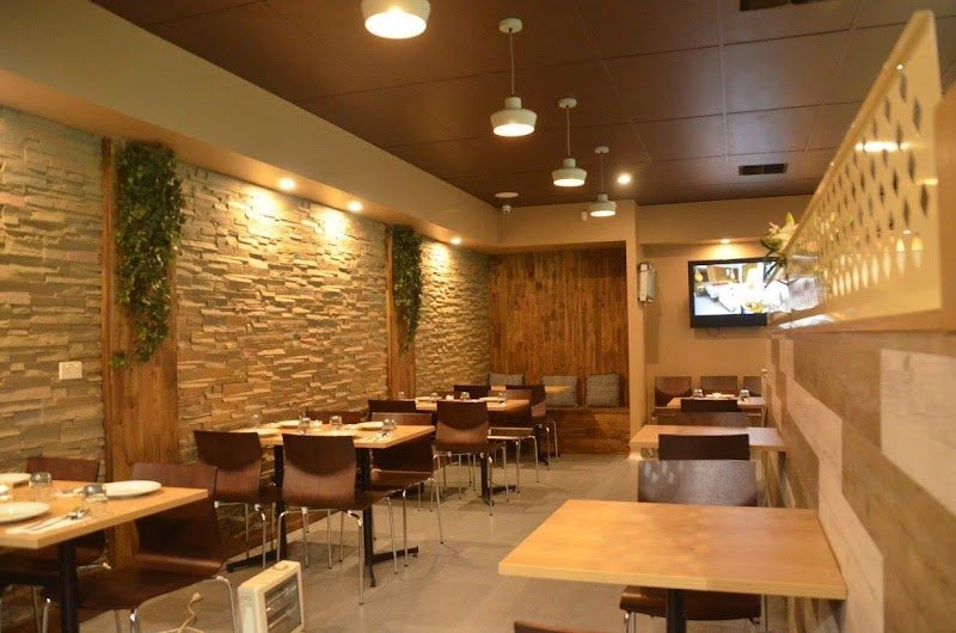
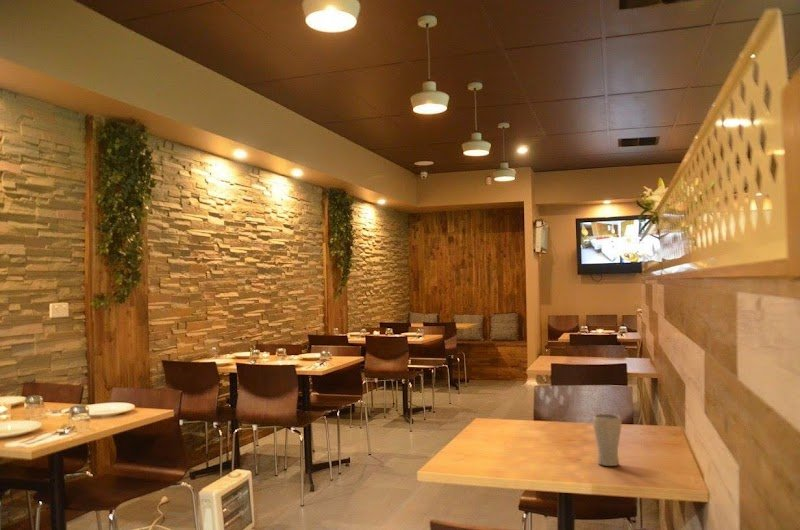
+ drinking glass [592,413,622,467]
